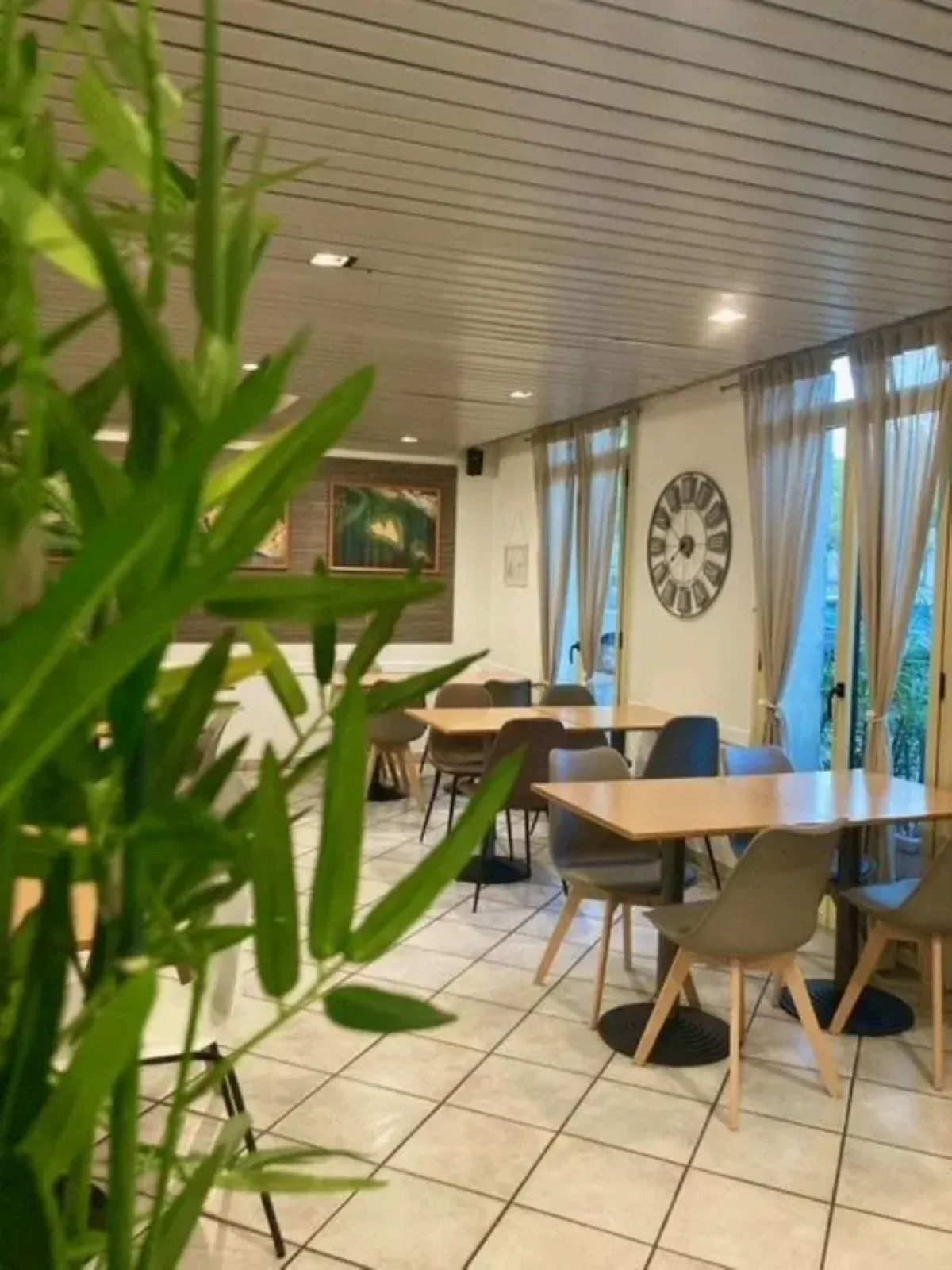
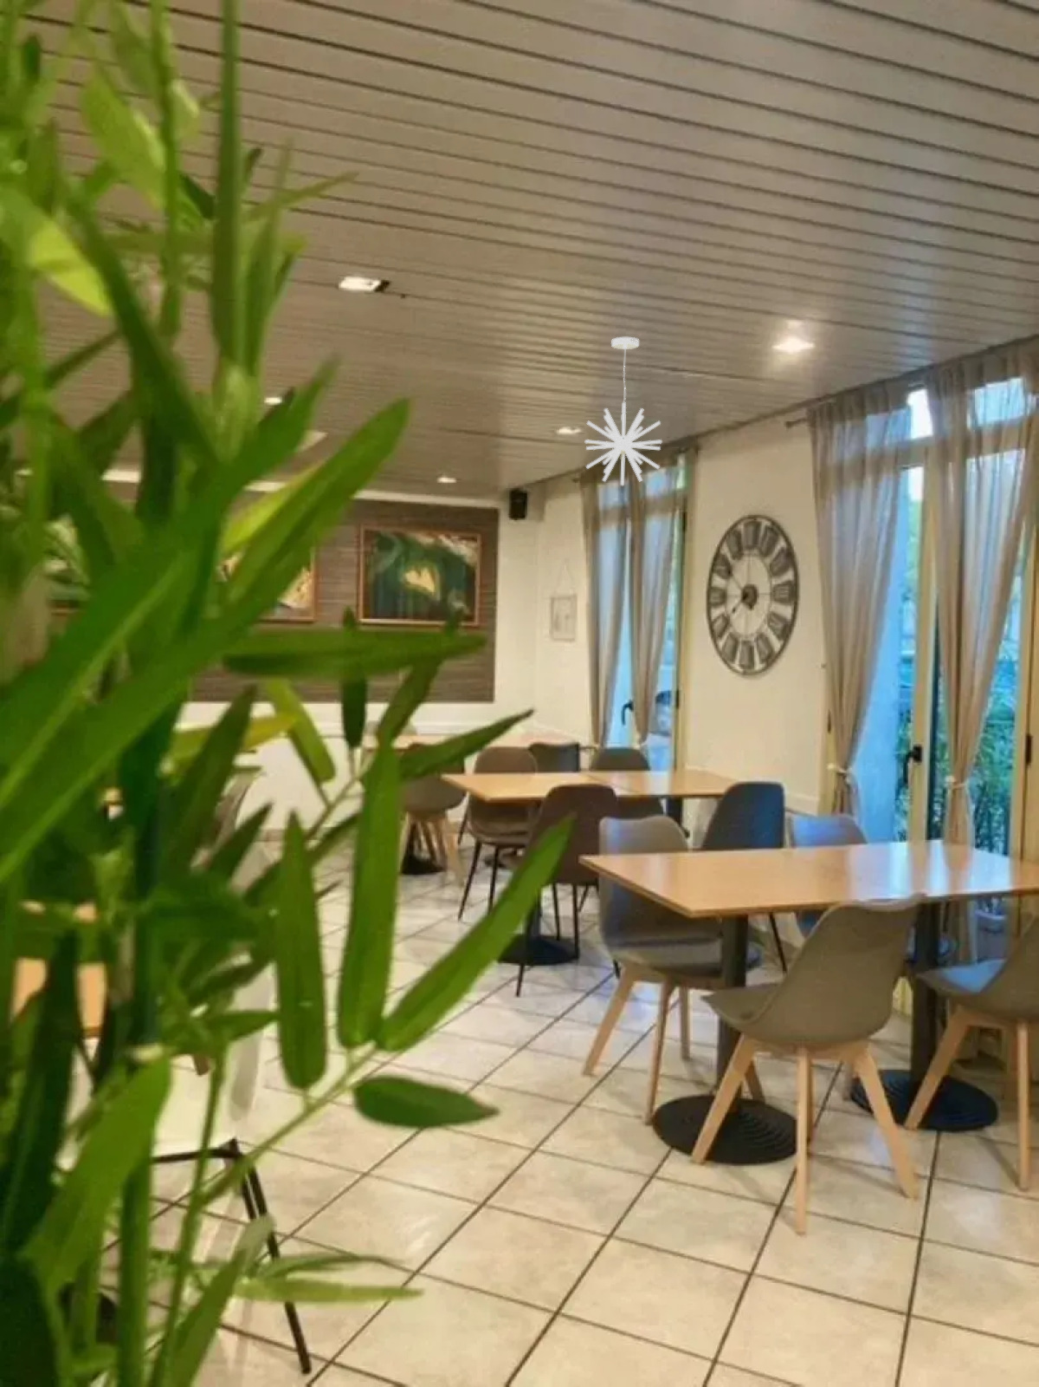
+ pendant light [585,336,662,486]
